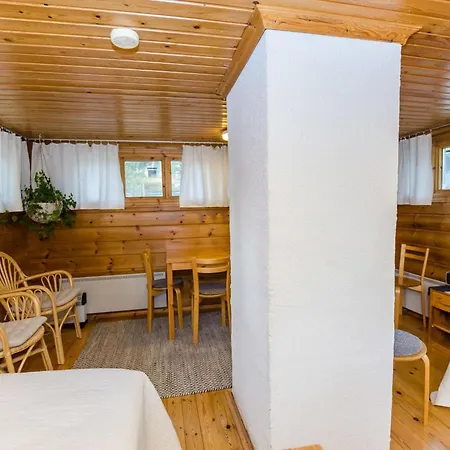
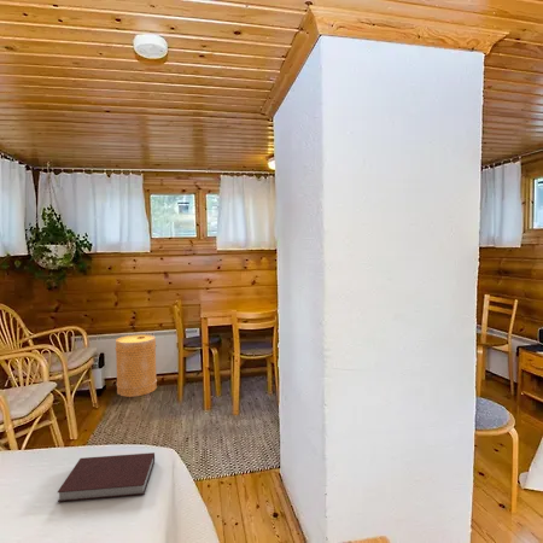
+ notebook [57,451,156,503]
+ basket [115,333,158,398]
